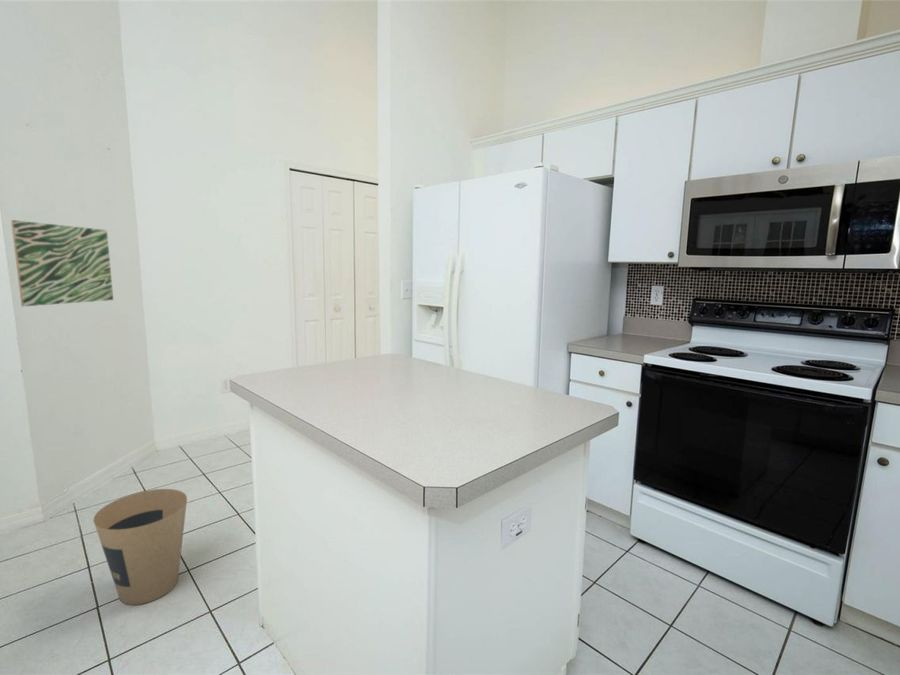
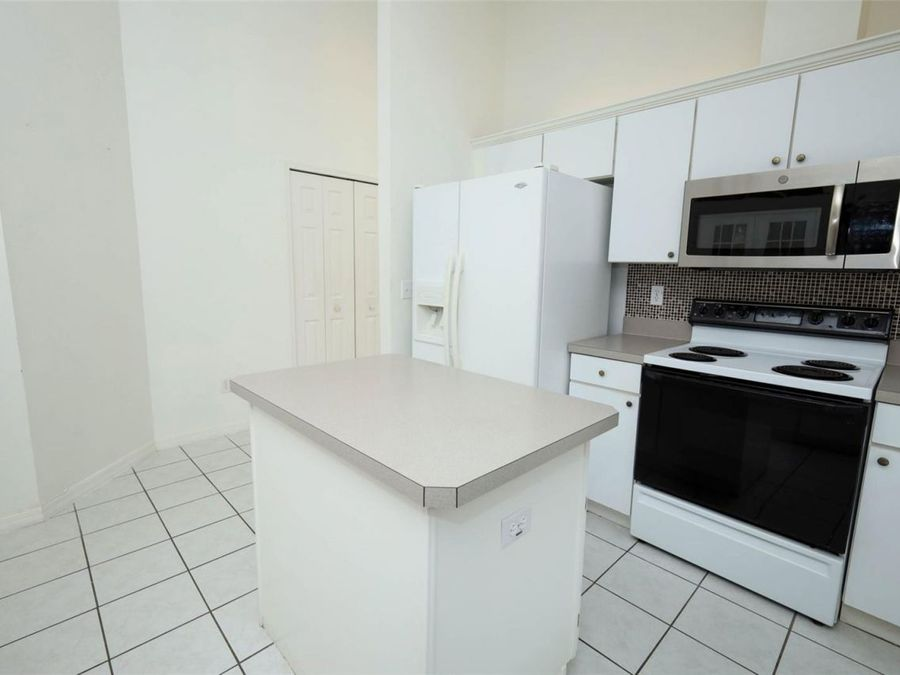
- wall art [10,219,114,307]
- trash can [92,488,188,606]
